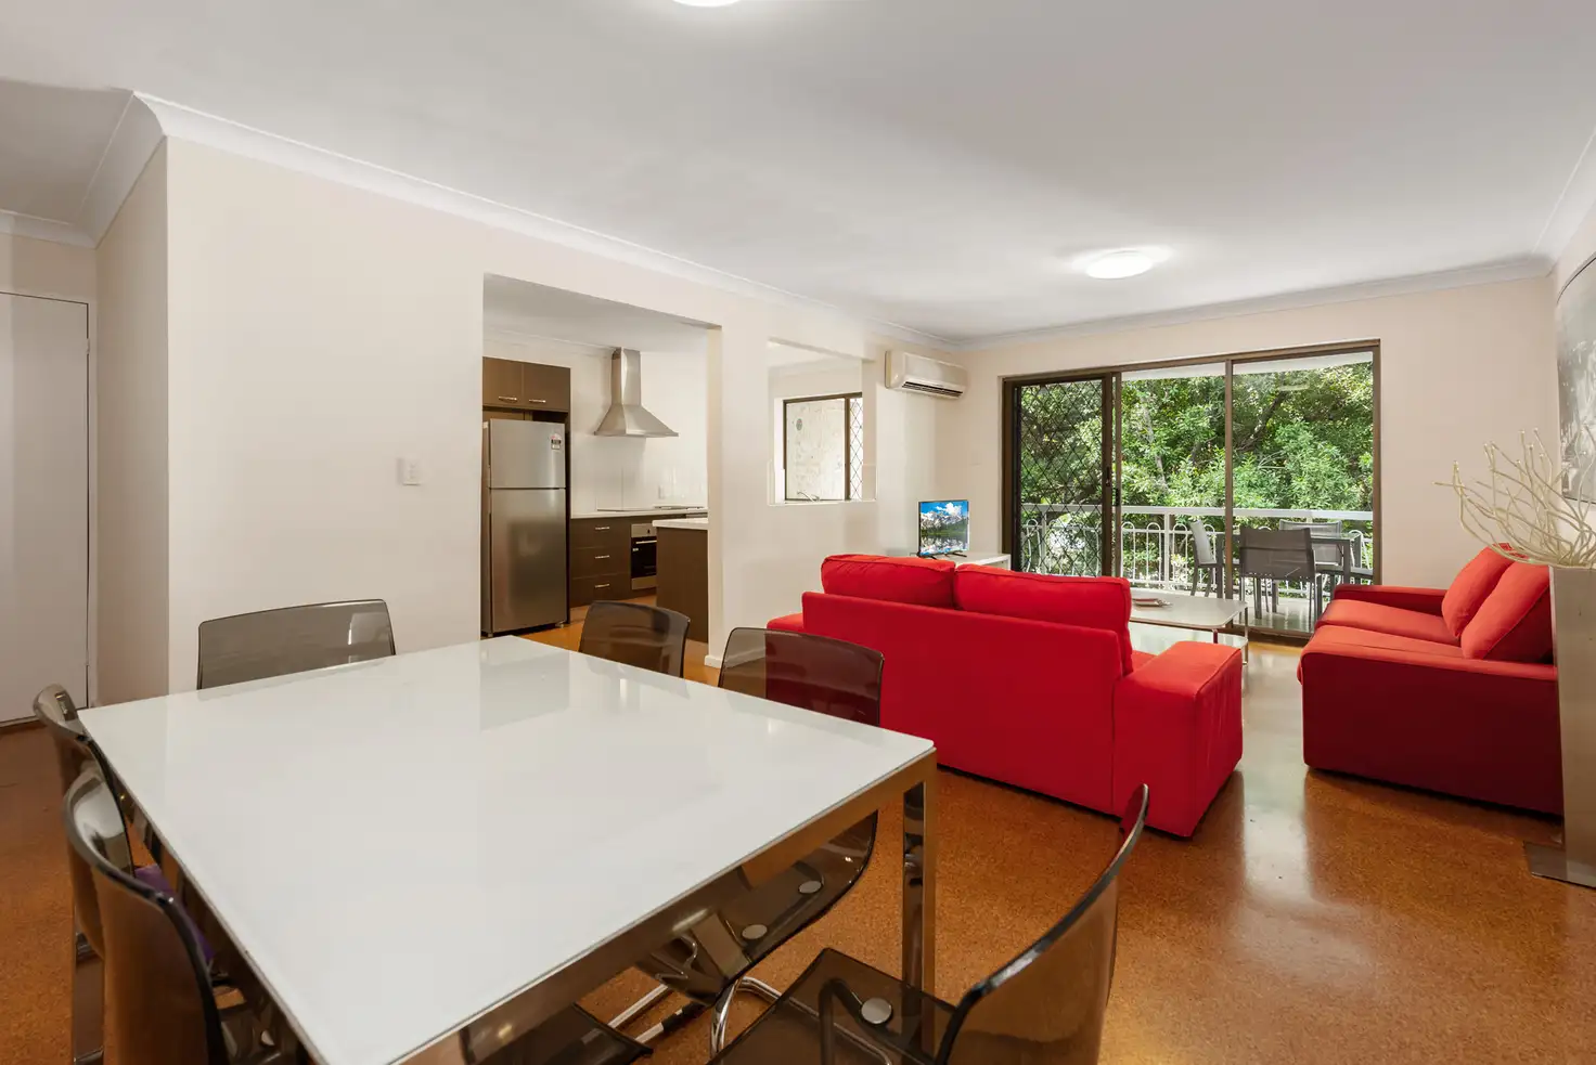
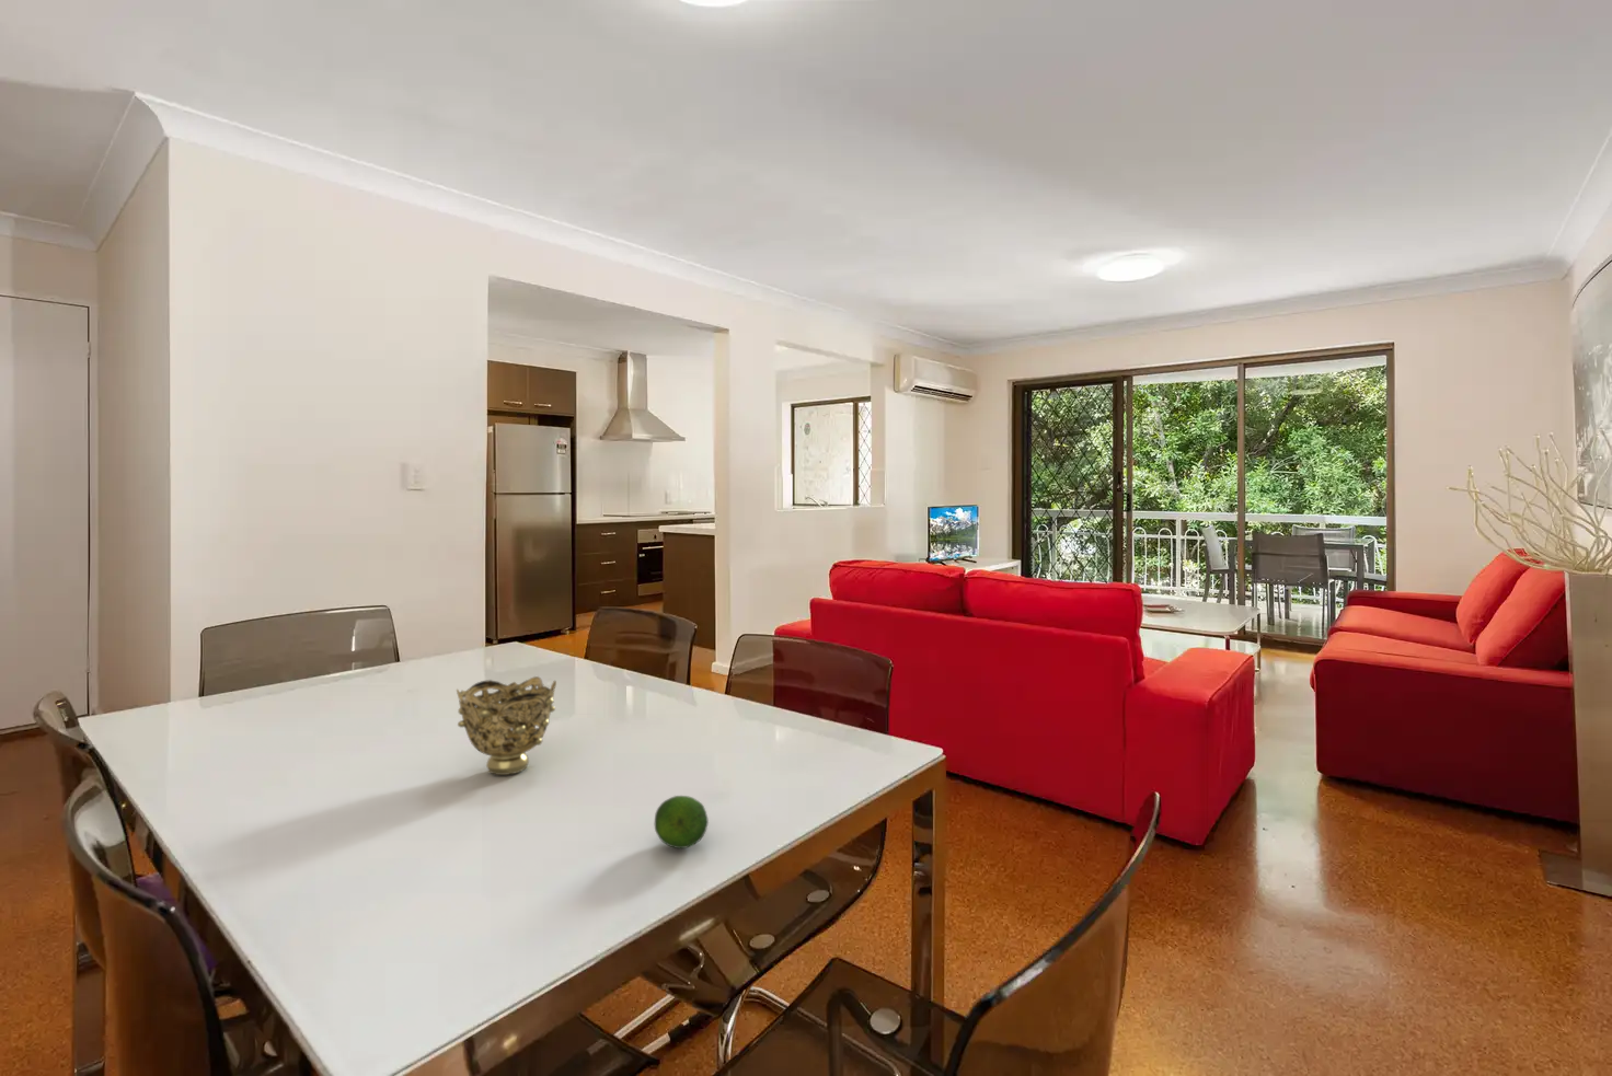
+ decorative bowl [455,675,557,776]
+ fruit [653,795,710,849]
